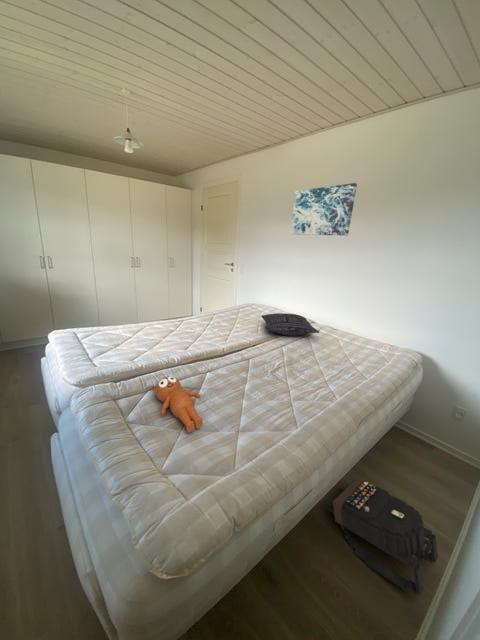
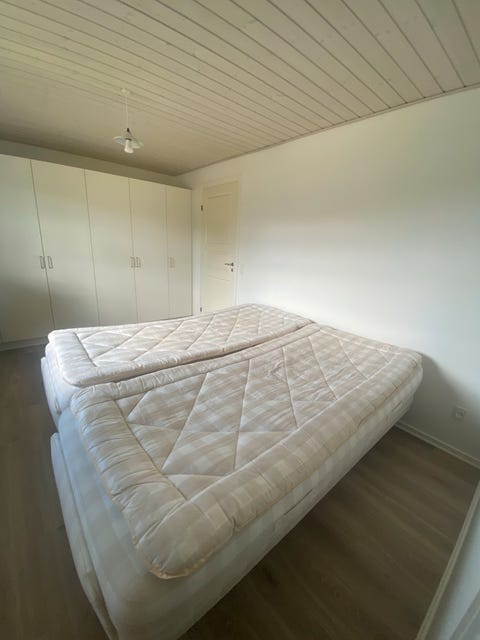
- pillow [260,312,320,337]
- teddy bear [153,375,204,433]
- wall art [290,182,358,237]
- backpack [325,476,439,597]
